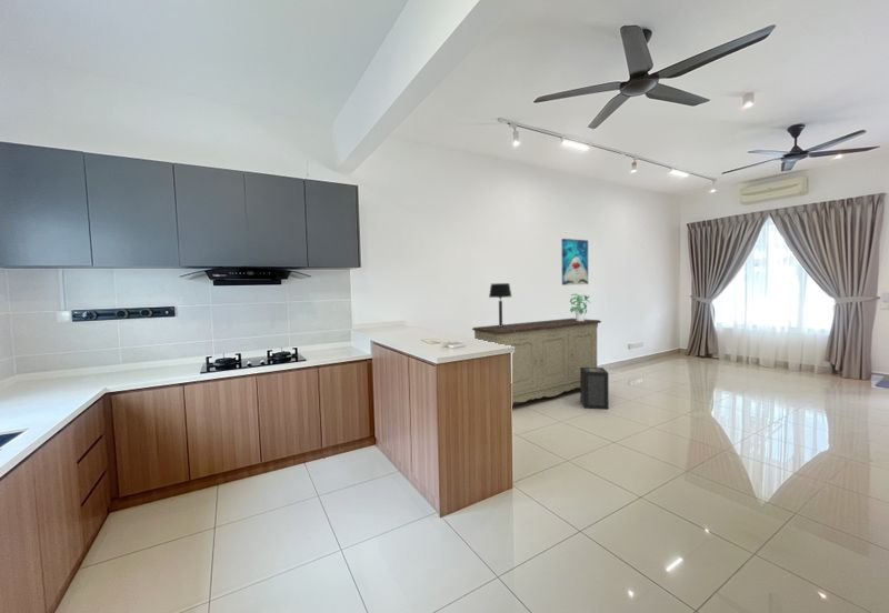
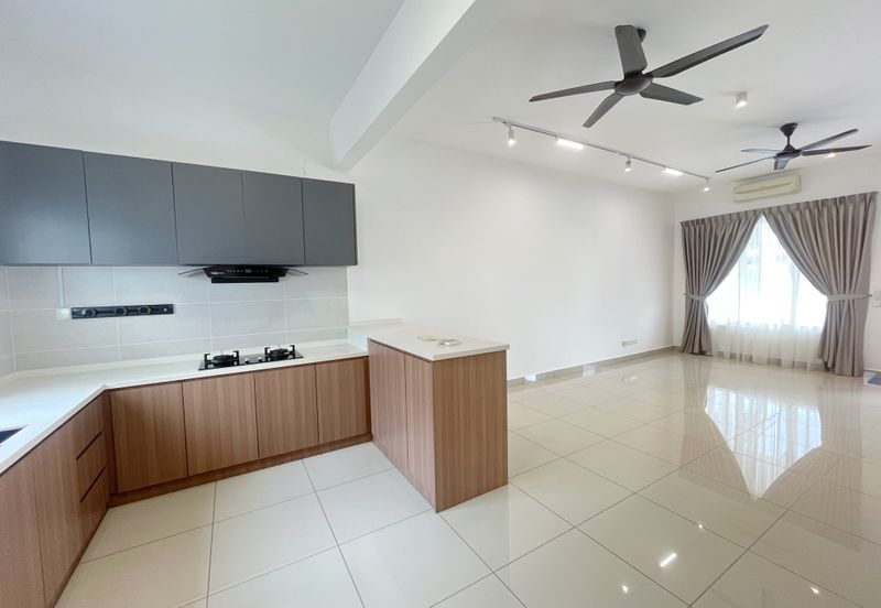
- speaker [579,366,609,410]
- sideboard [471,318,602,403]
- potted plant [568,292,591,321]
- table lamp [488,282,512,326]
- wall art [560,238,589,287]
